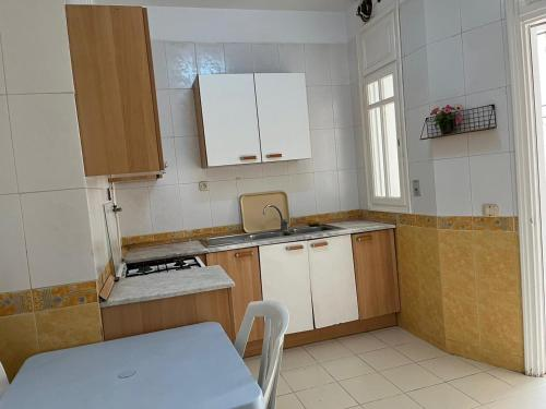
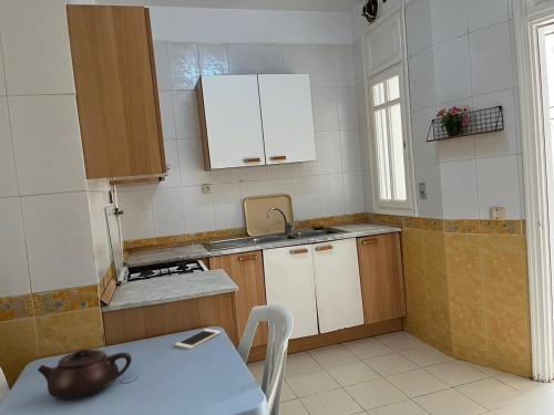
+ cell phone [174,328,223,350]
+ teapot [37,347,133,402]
